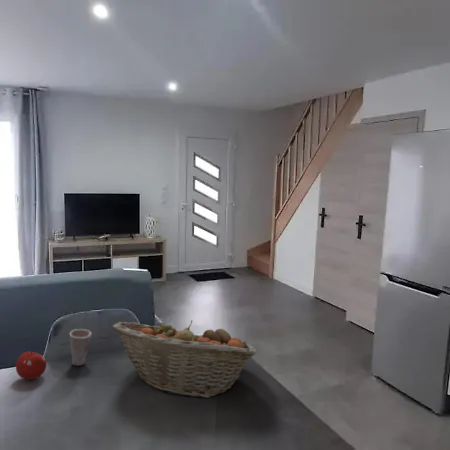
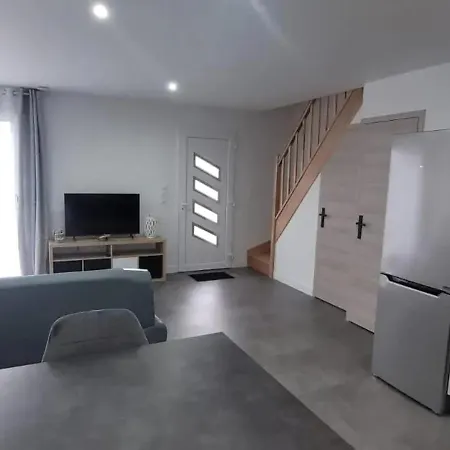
- cup [69,328,92,367]
- fruit basket [112,319,257,399]
- fruit [15,349,48,381]
